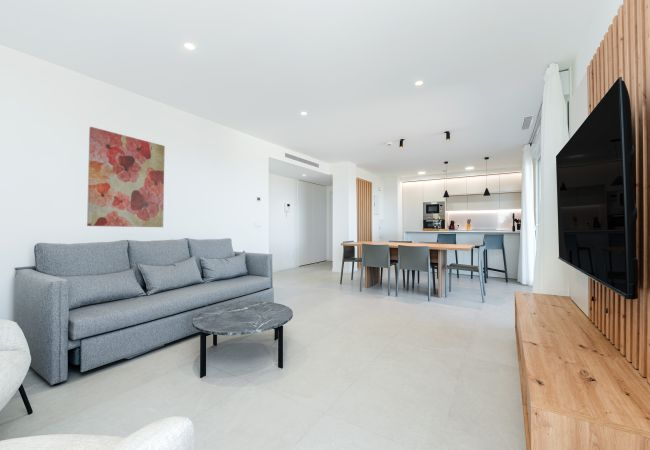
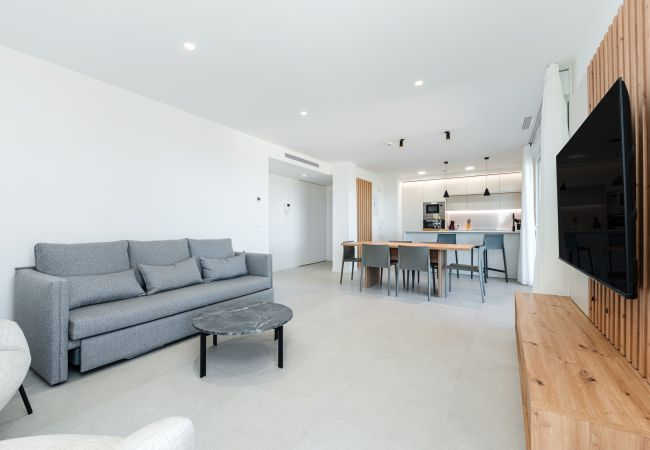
- wall art [86,126,166,228]
